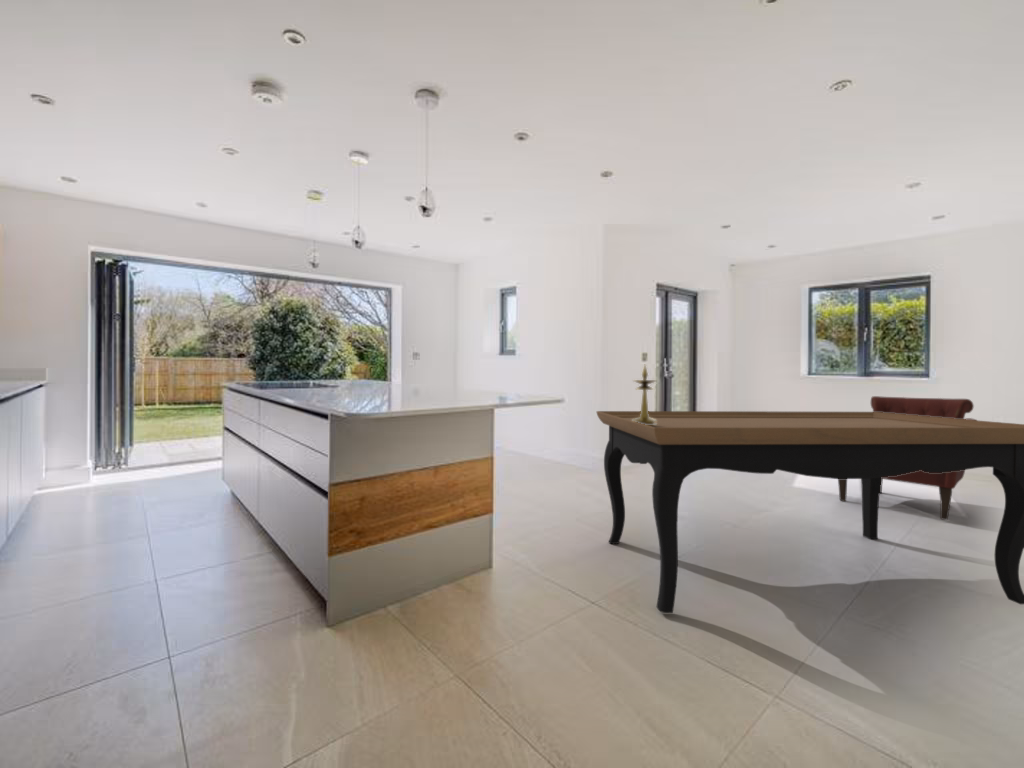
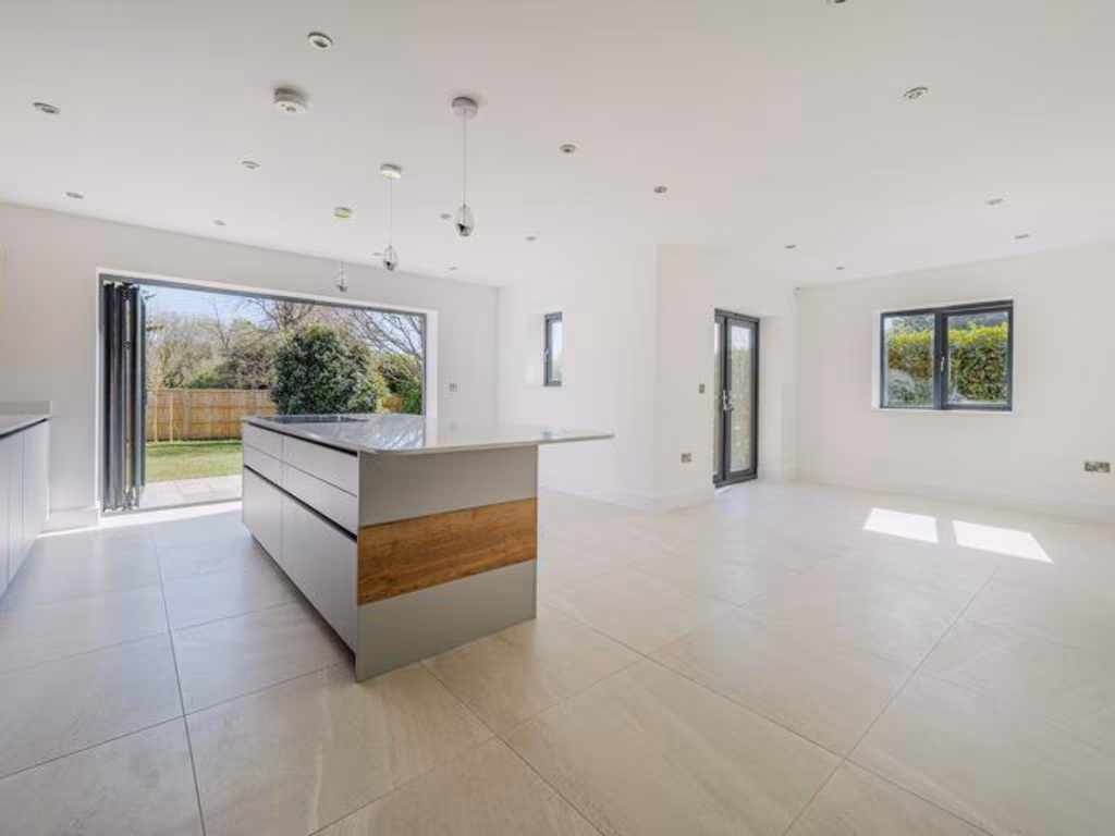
- dining table [596,410,1024,614]
- leather [837,395,977,521]
- candlestick [631,364,659,425]
